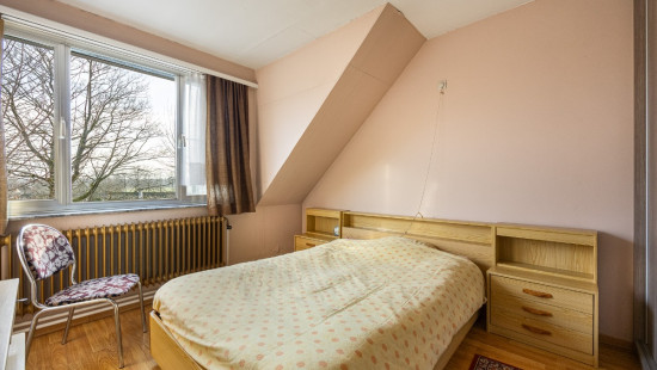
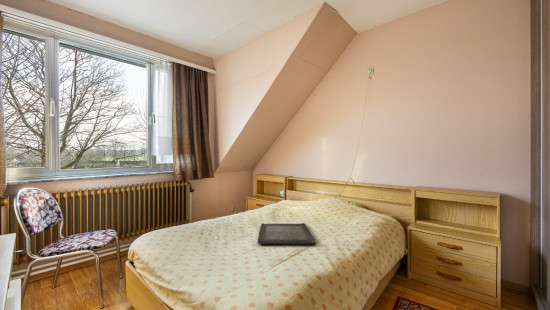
+ serving tray [257,222,317,245]
